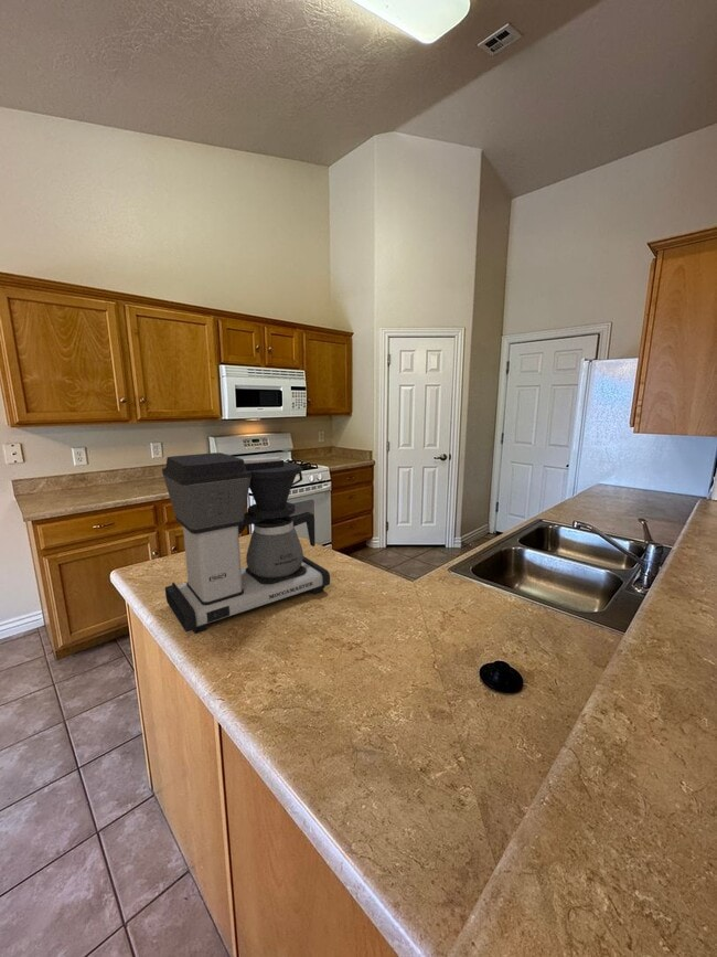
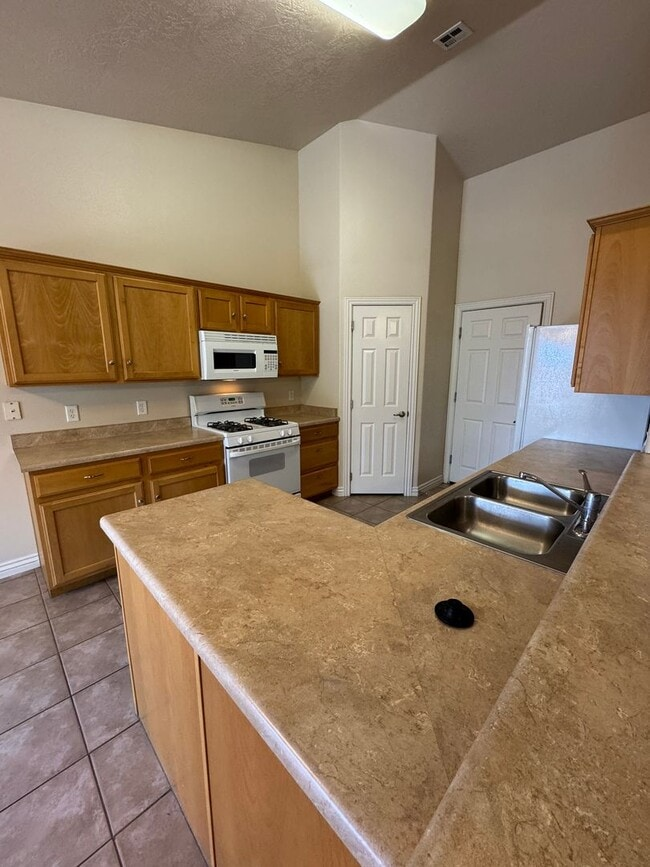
- coffee maker [161,451,331,635]
